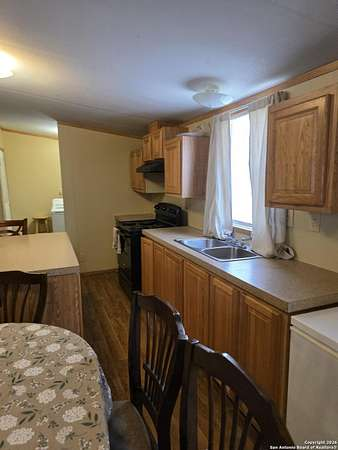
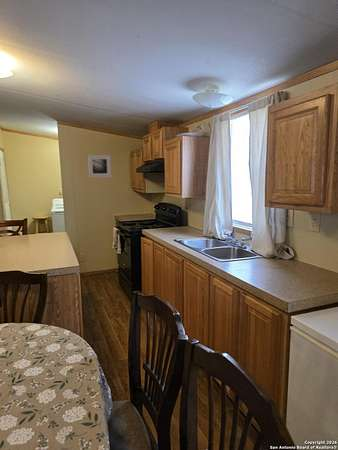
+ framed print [87,154,112,178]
